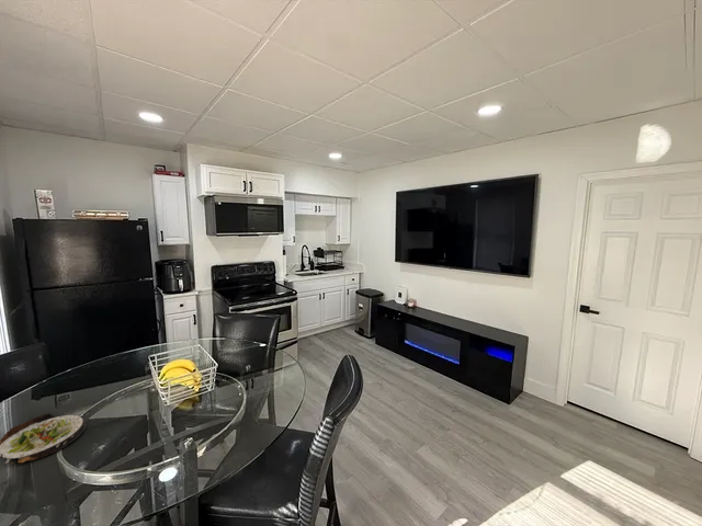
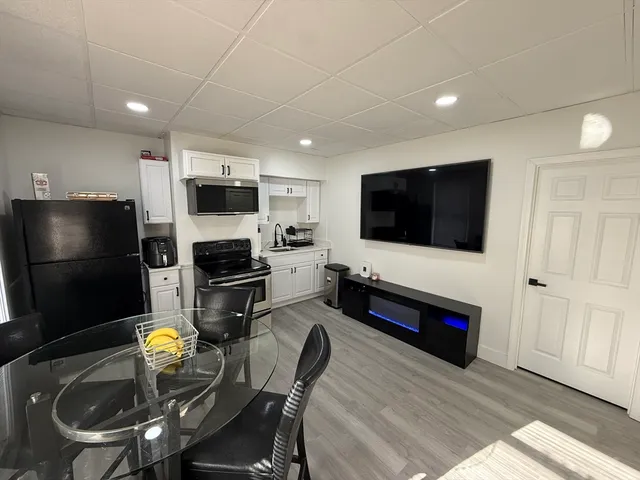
- salad plate [0,412,88,466]
